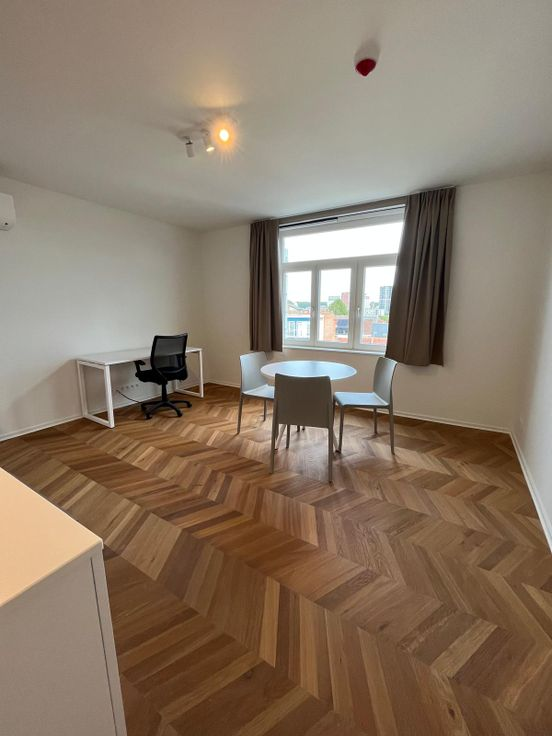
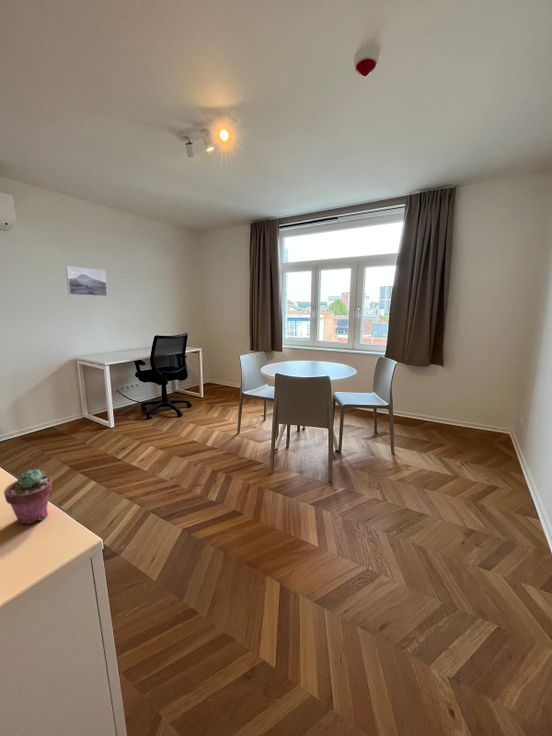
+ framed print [65,265,108,297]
+ potted succulent [3,468,53,525]
